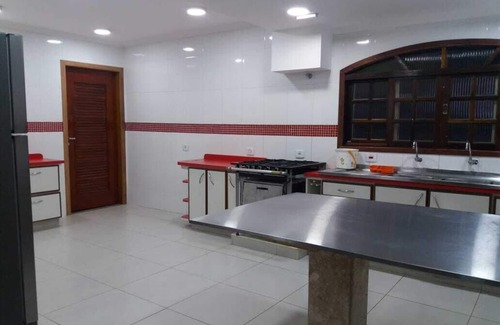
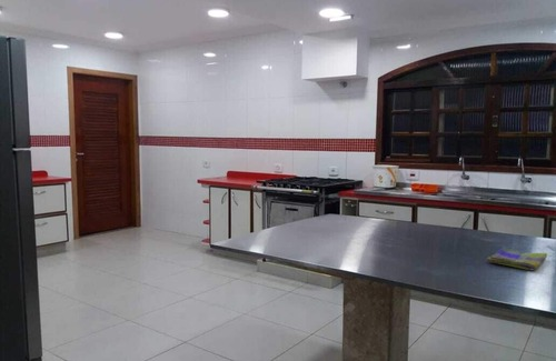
+ dish towel [485,247,548,272]
